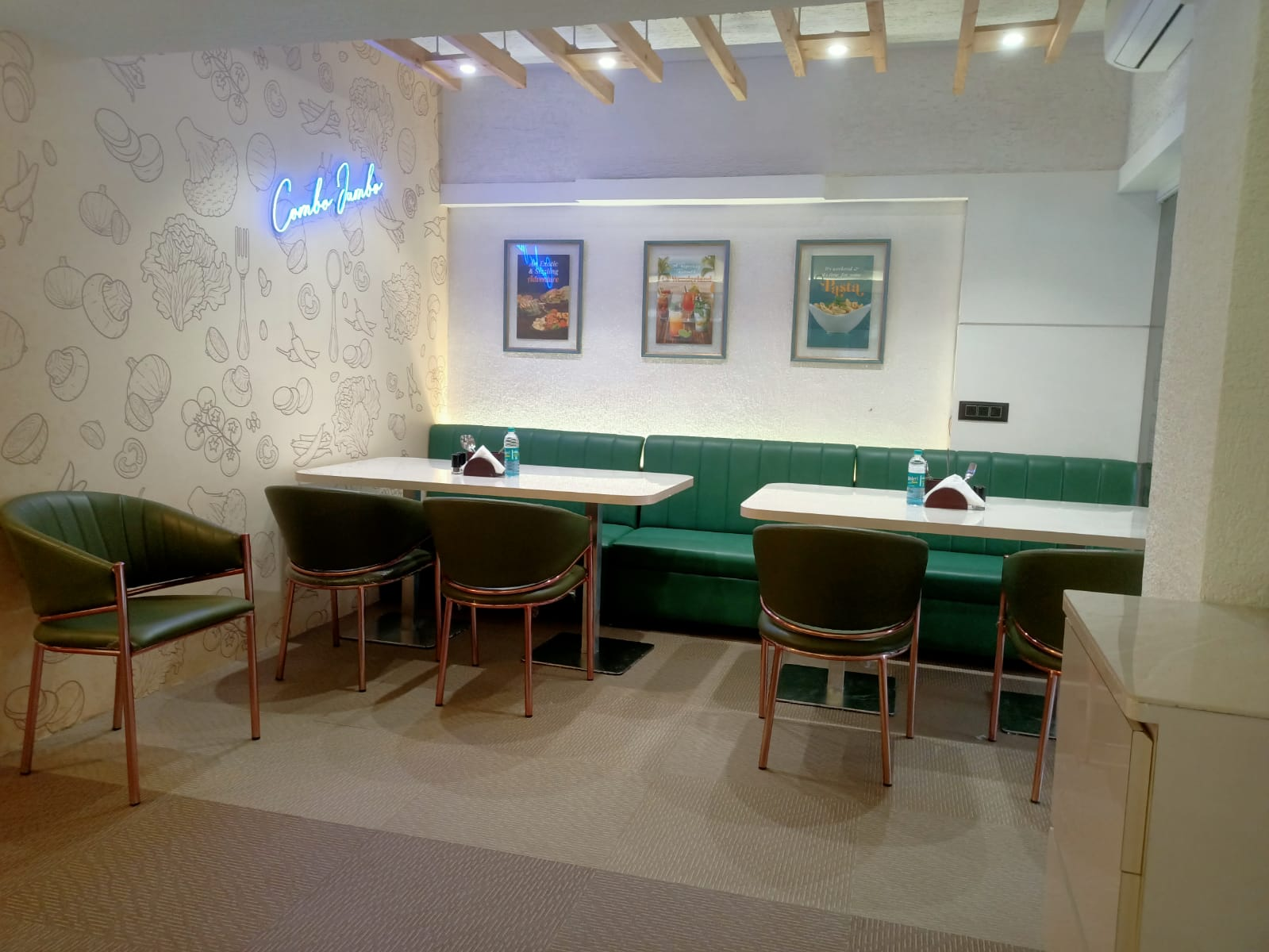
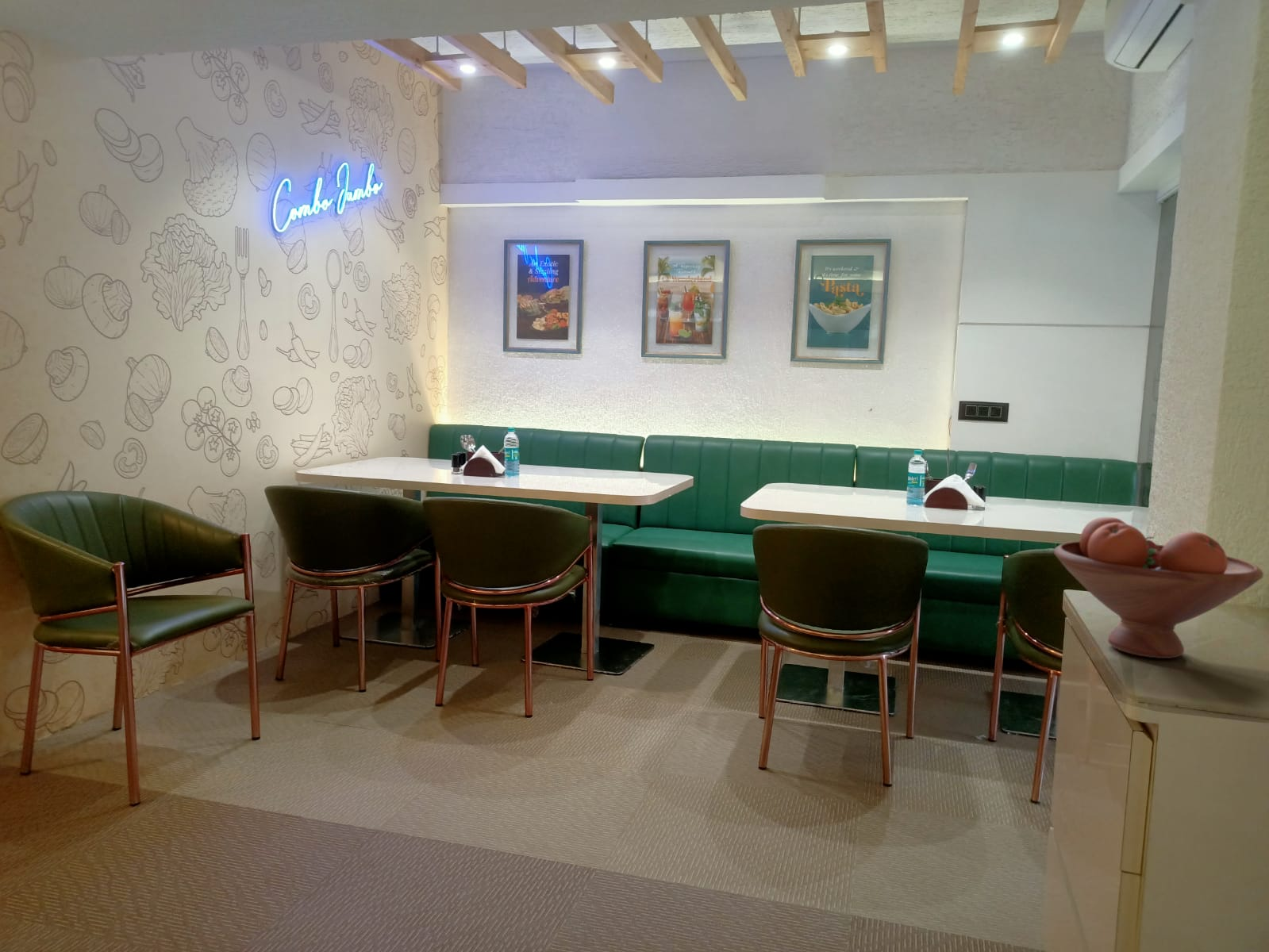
+ fruit bowl [1053,516,1264,659]
